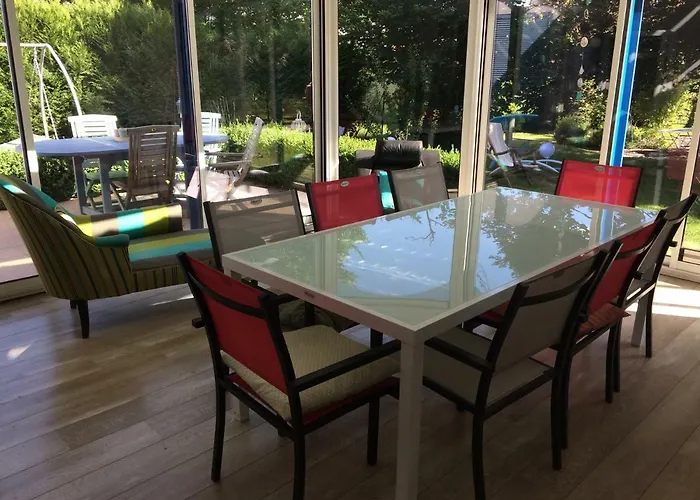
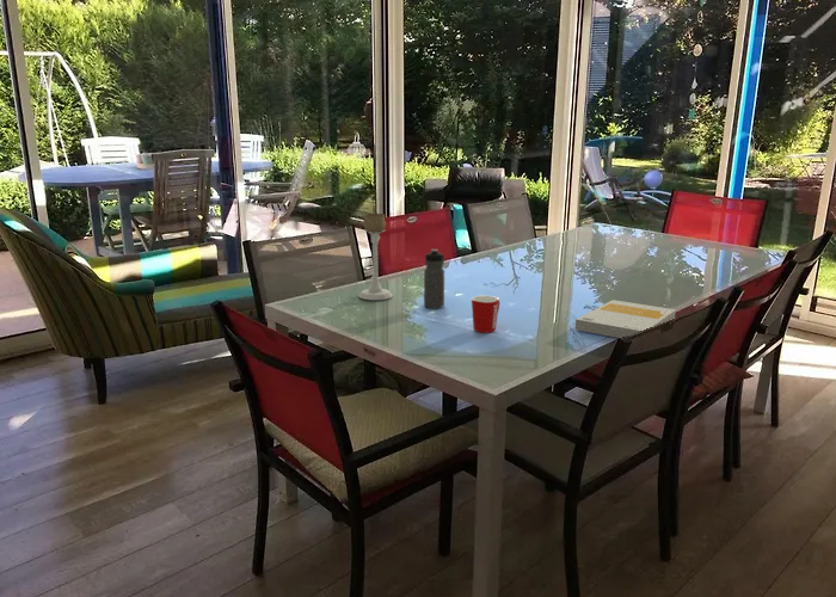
+ candle holder [357,213,394,301]
+ book [574,298,677,339]
+ water bottle [423,248,445,309]
+ mug [471,294,500,334]
